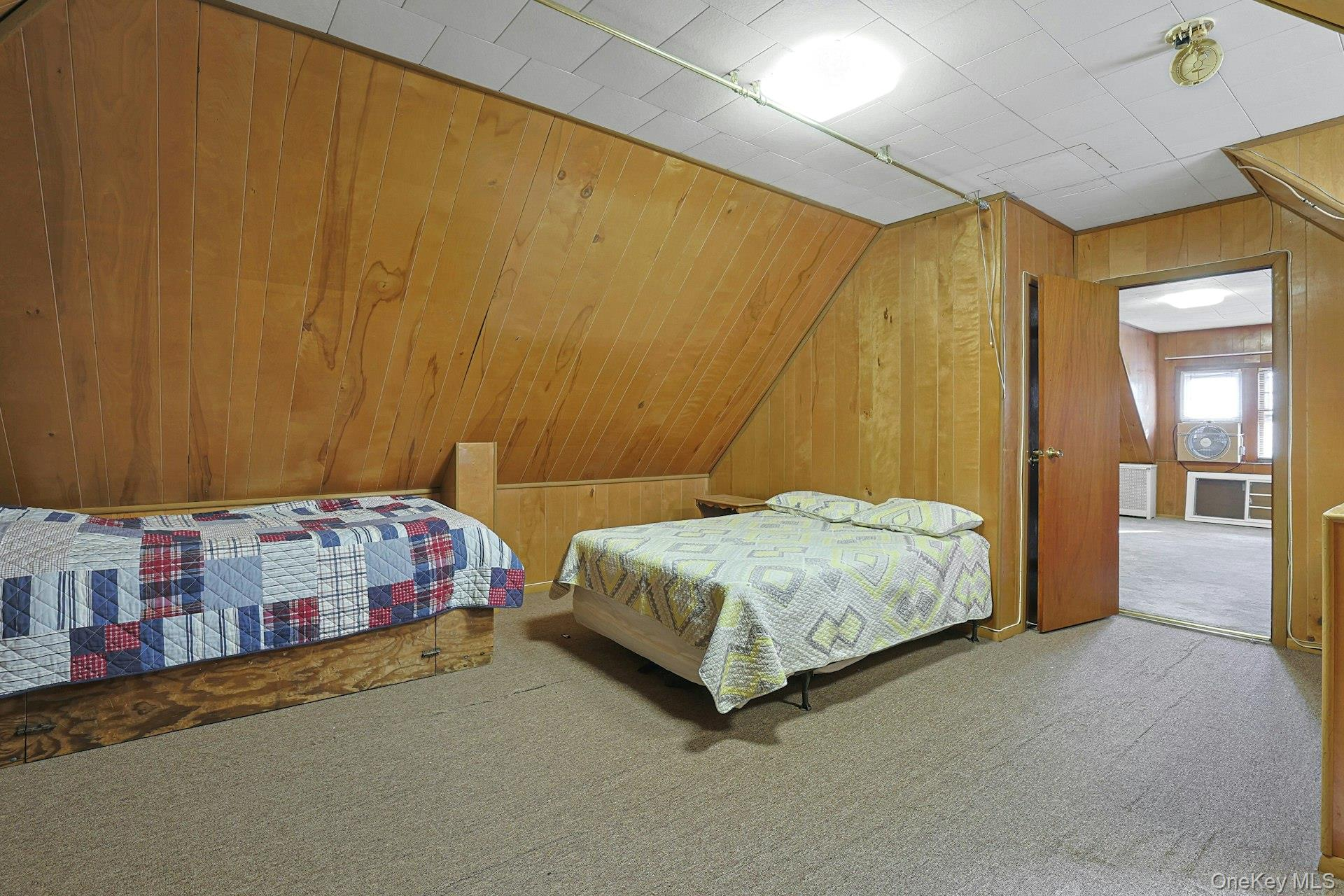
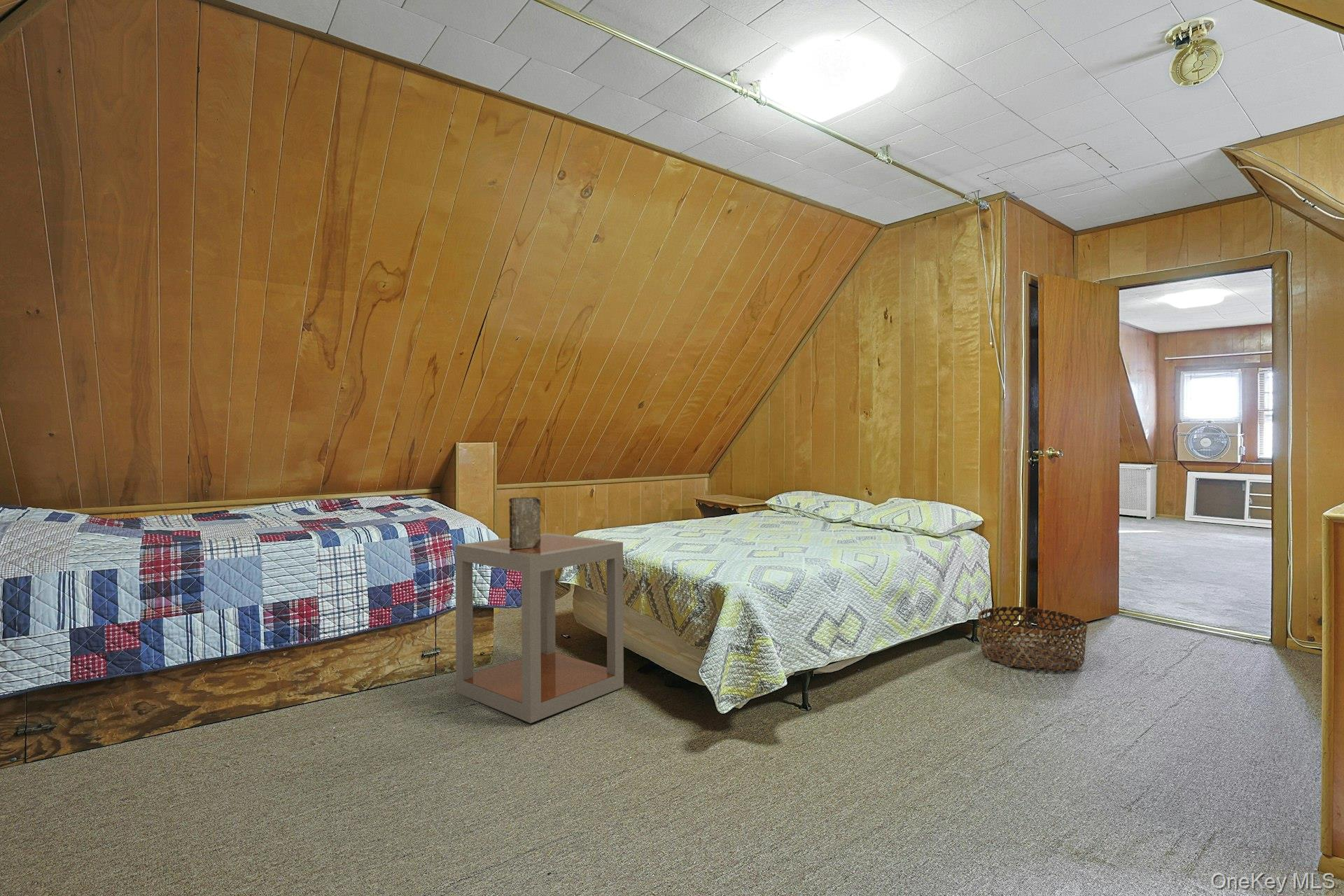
+ side table [455,533,624,724]
+ book [509,496,541,549]
+ basket [977,605,1089,672]
